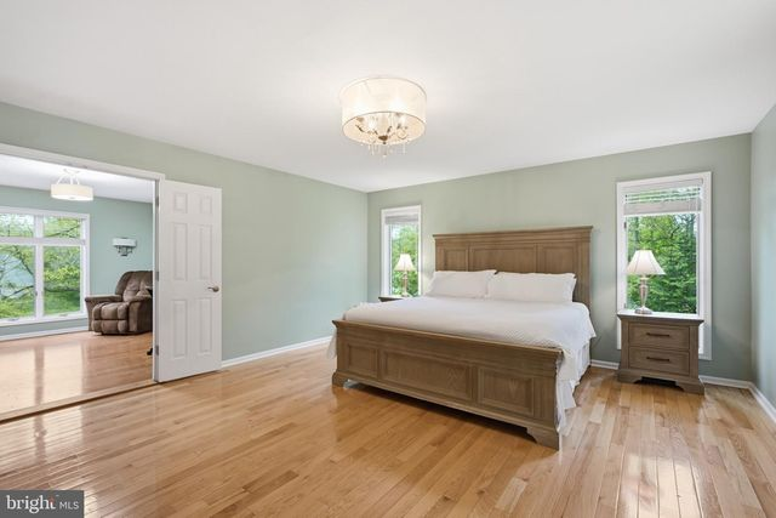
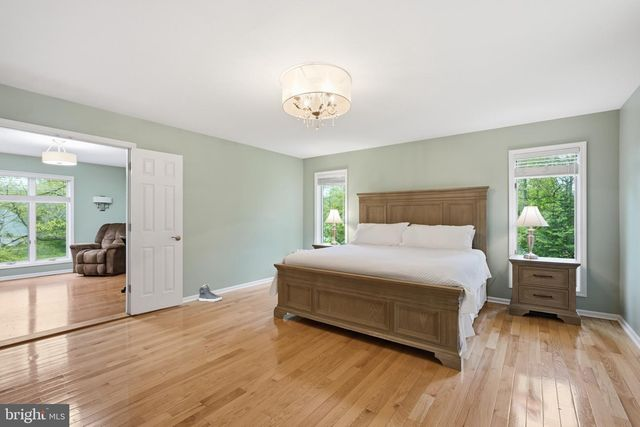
+ sneaker [198,283,223,303]
